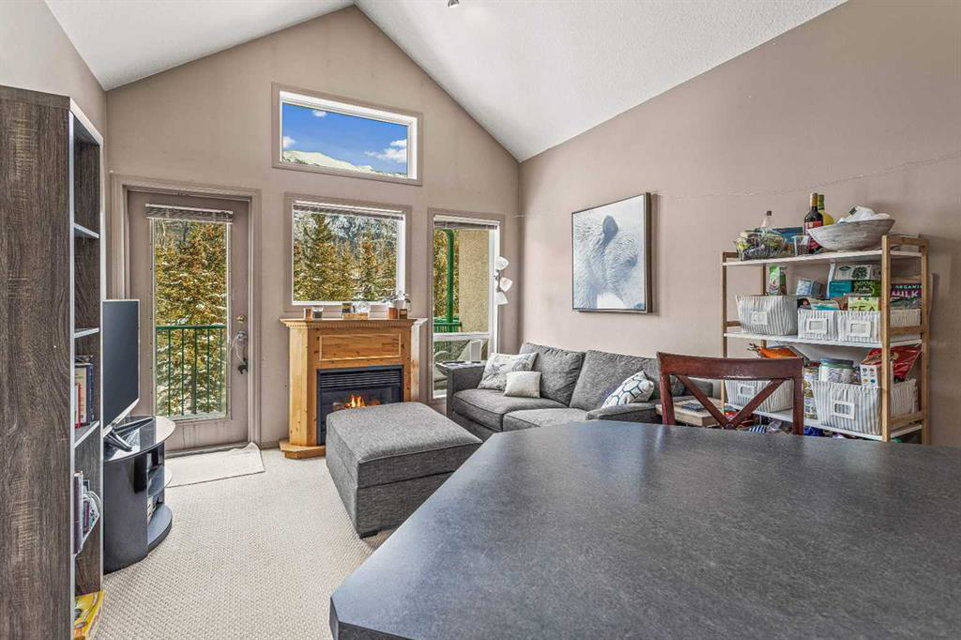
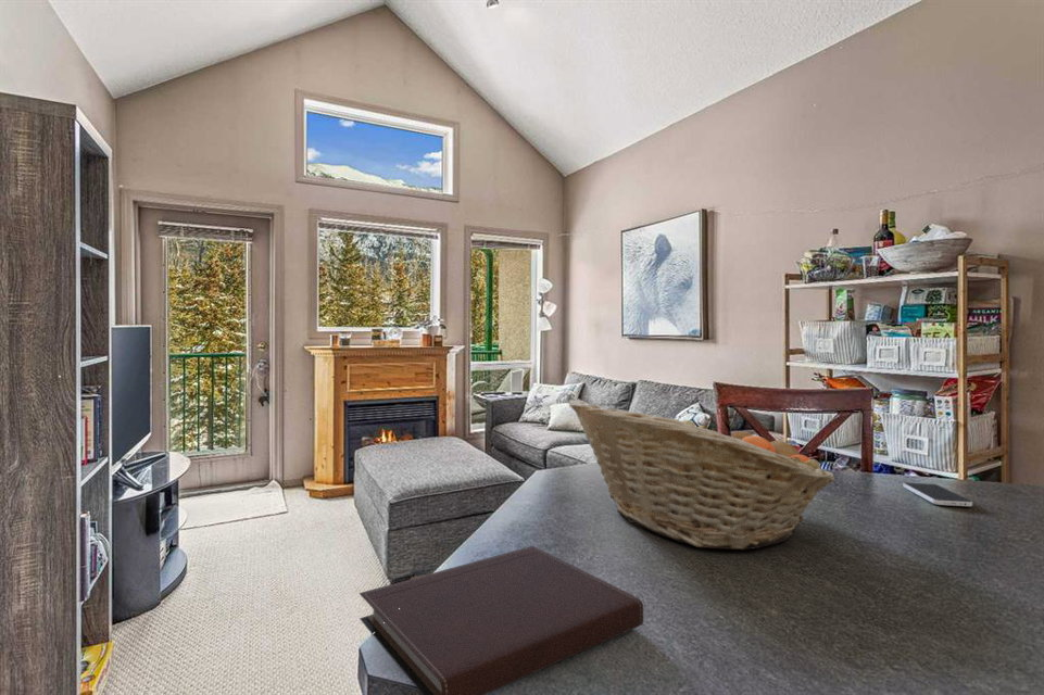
+ fruit basket [568,399,838,551]
+ smartphone [902,482,973,507]
+ notebook [359,545,644,695]
